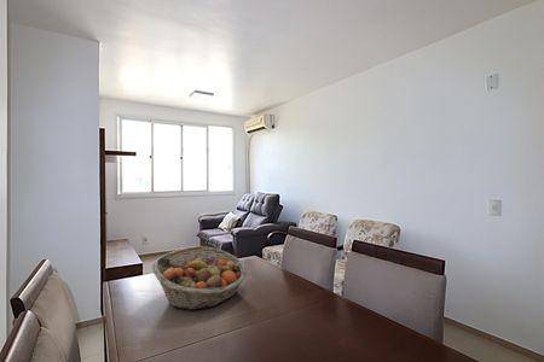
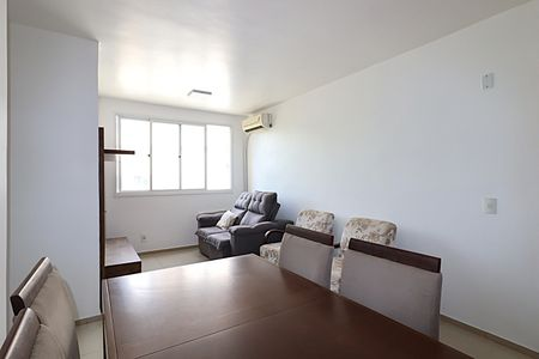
- fruit basket [151,245,248,311]
